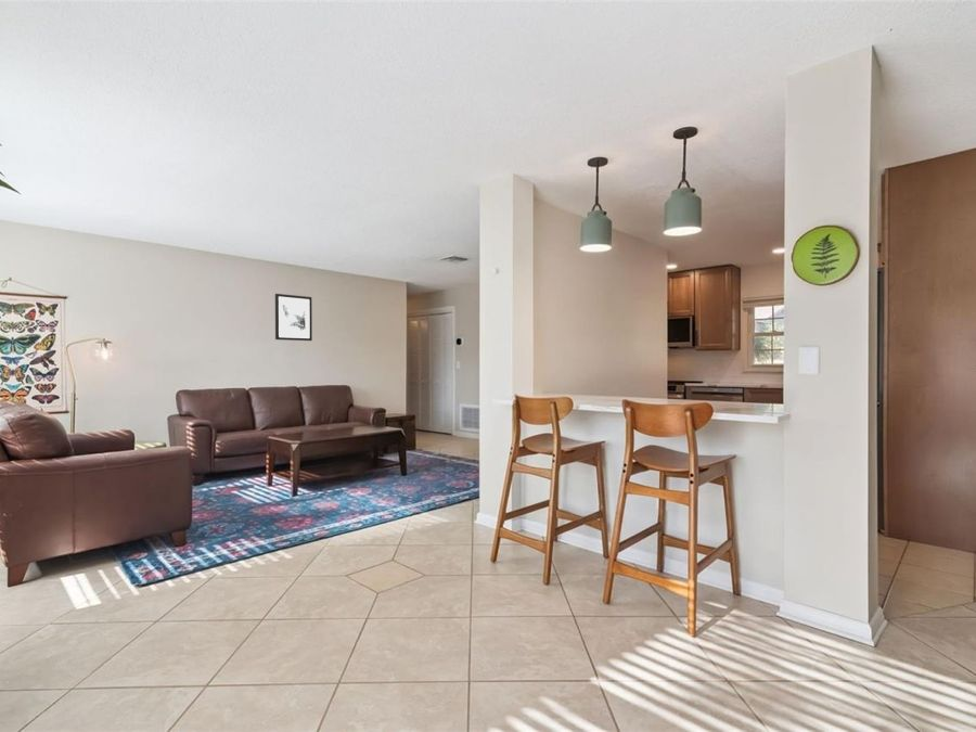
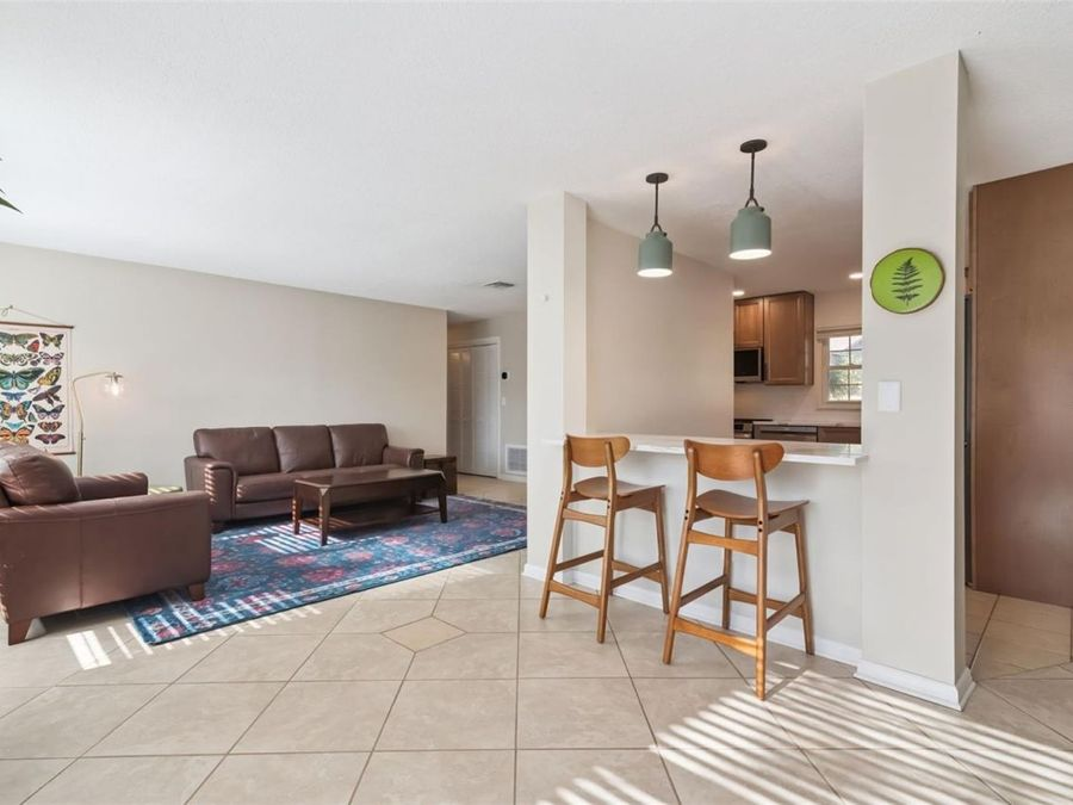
- wall art [274,293,313,342]
